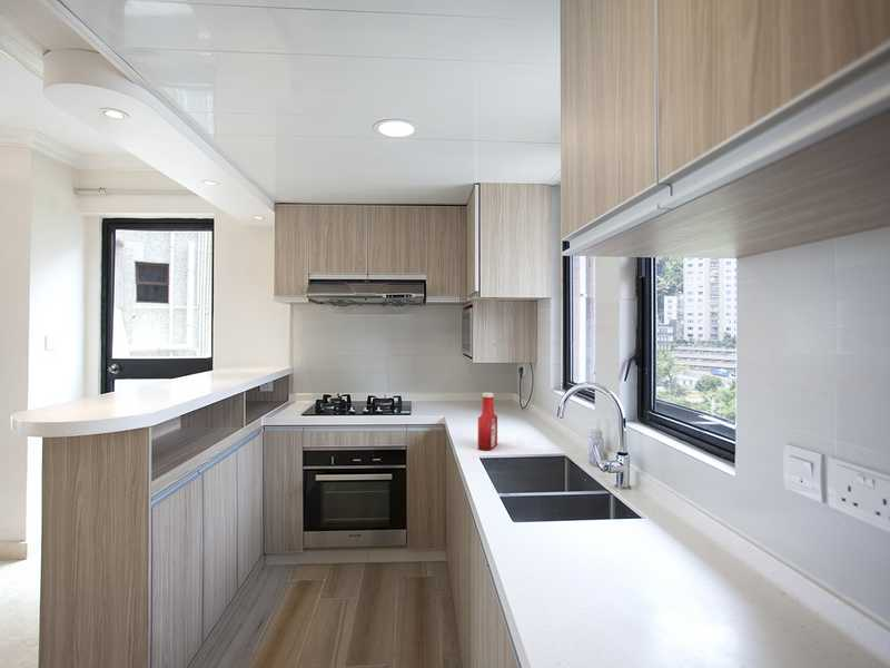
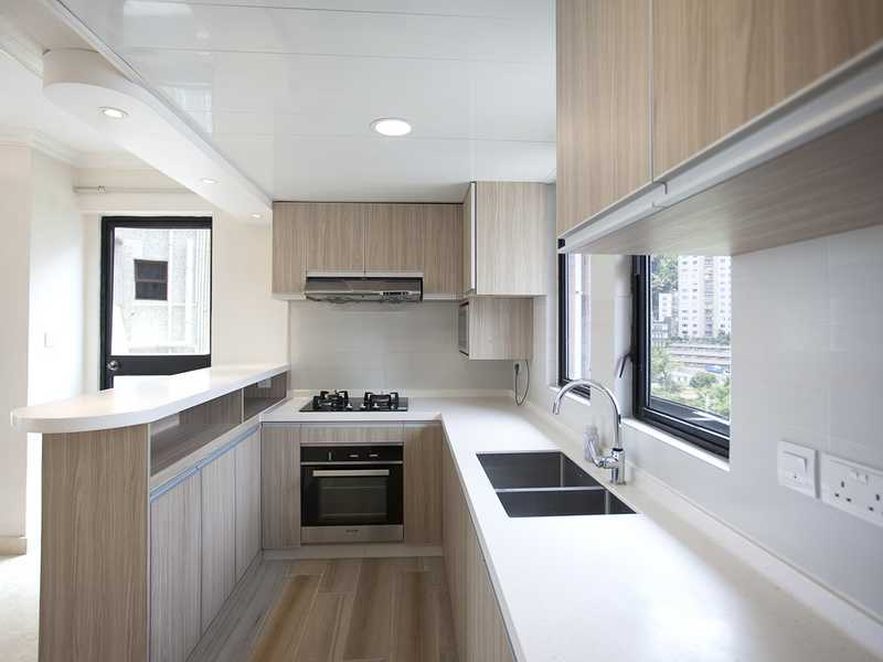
- soap bottle [477,392,498,451]
